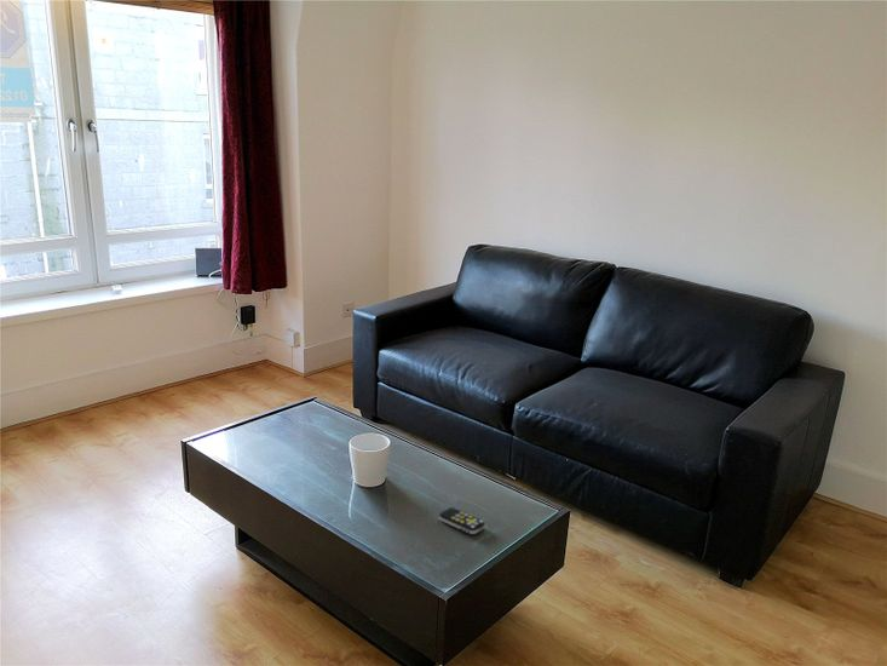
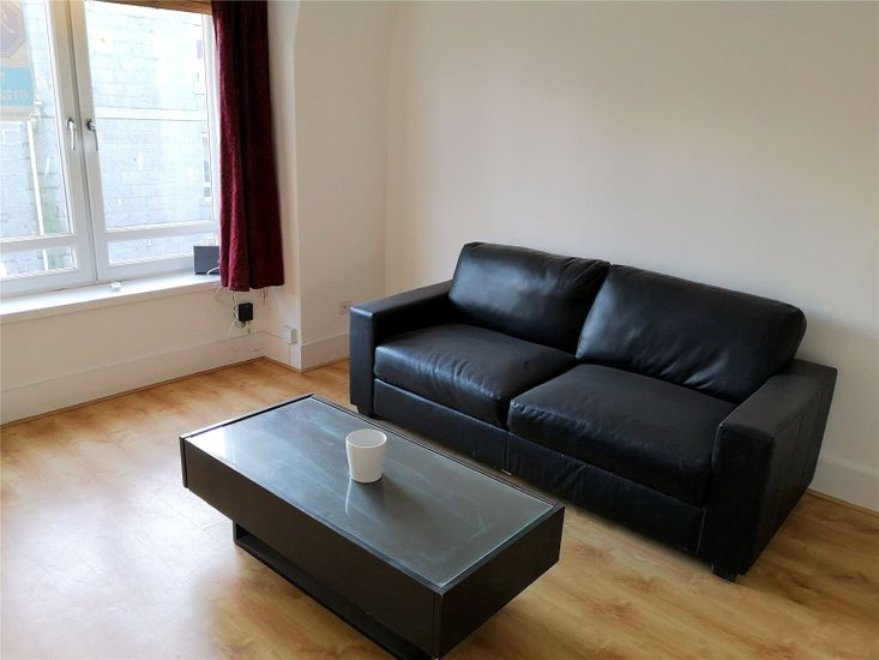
- remote control [438,506,486,535]
